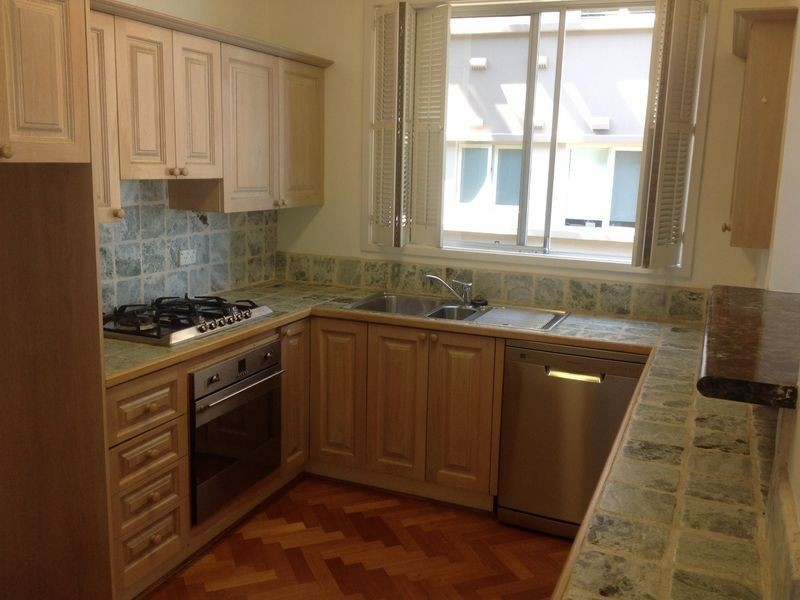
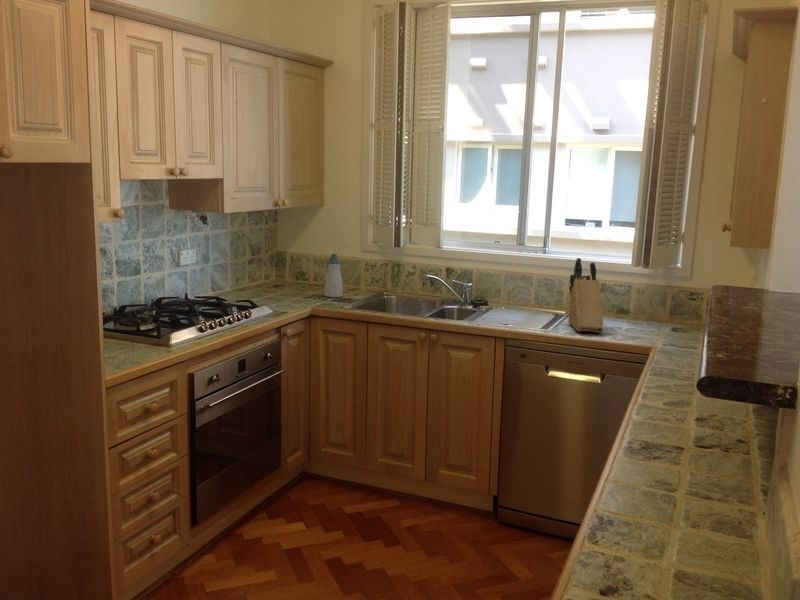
+ soap bottle [323,253,344,298]
+ knife block [568,257,604,334]
